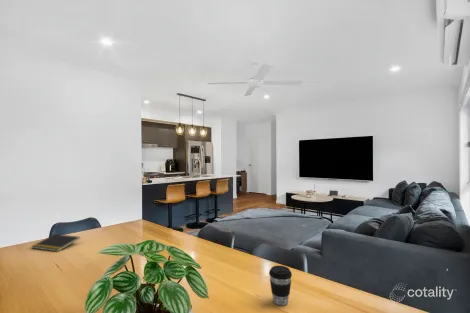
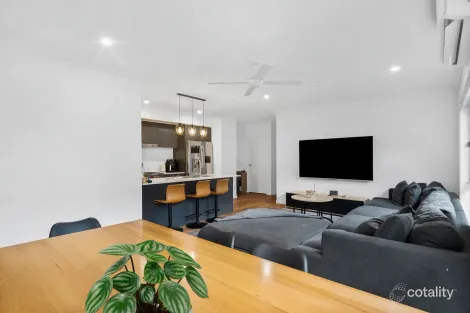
- notepad [30,233,81,253]
- coffee cup [268,265,293,306]
